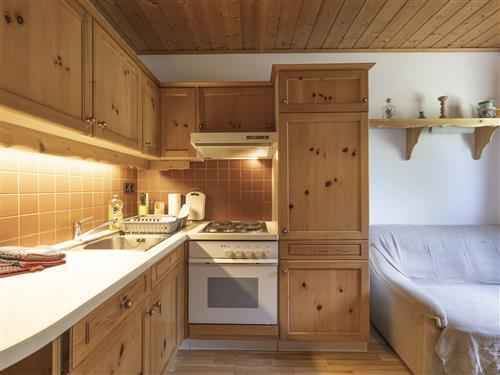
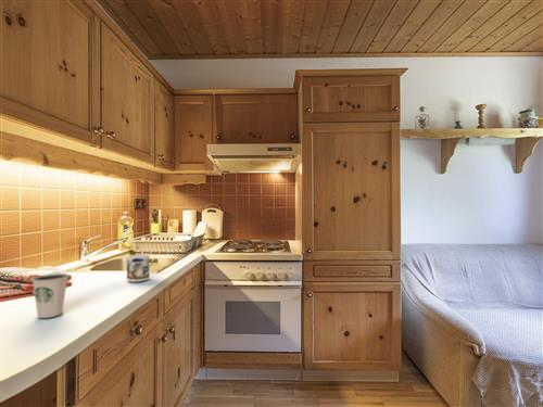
+ mug [126,253,151,283]
+ dixie cup [30,272,70,319]
